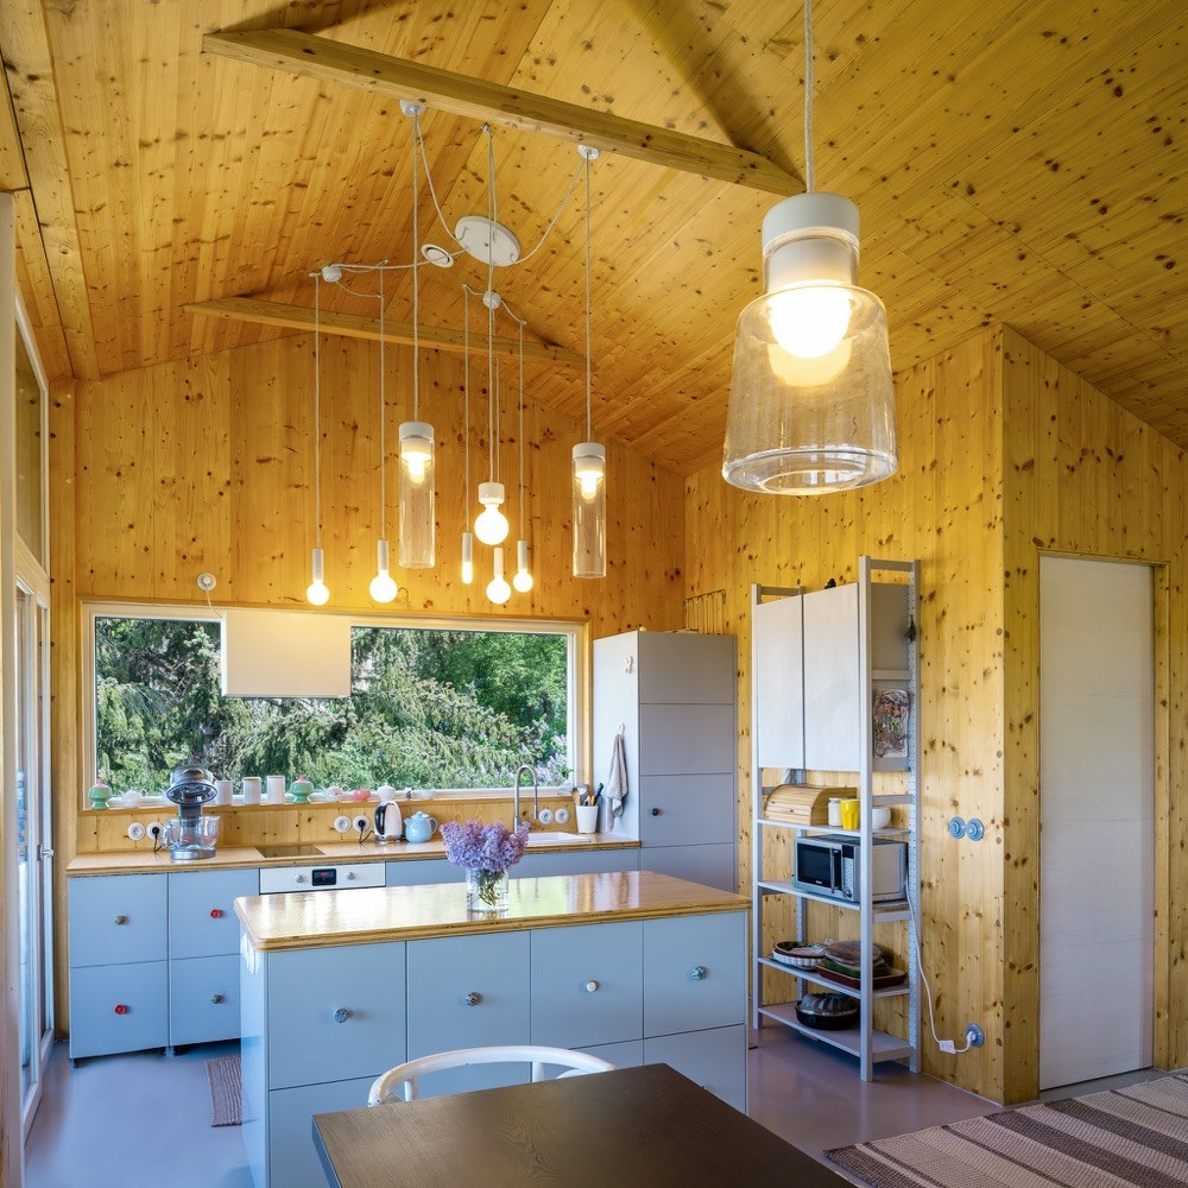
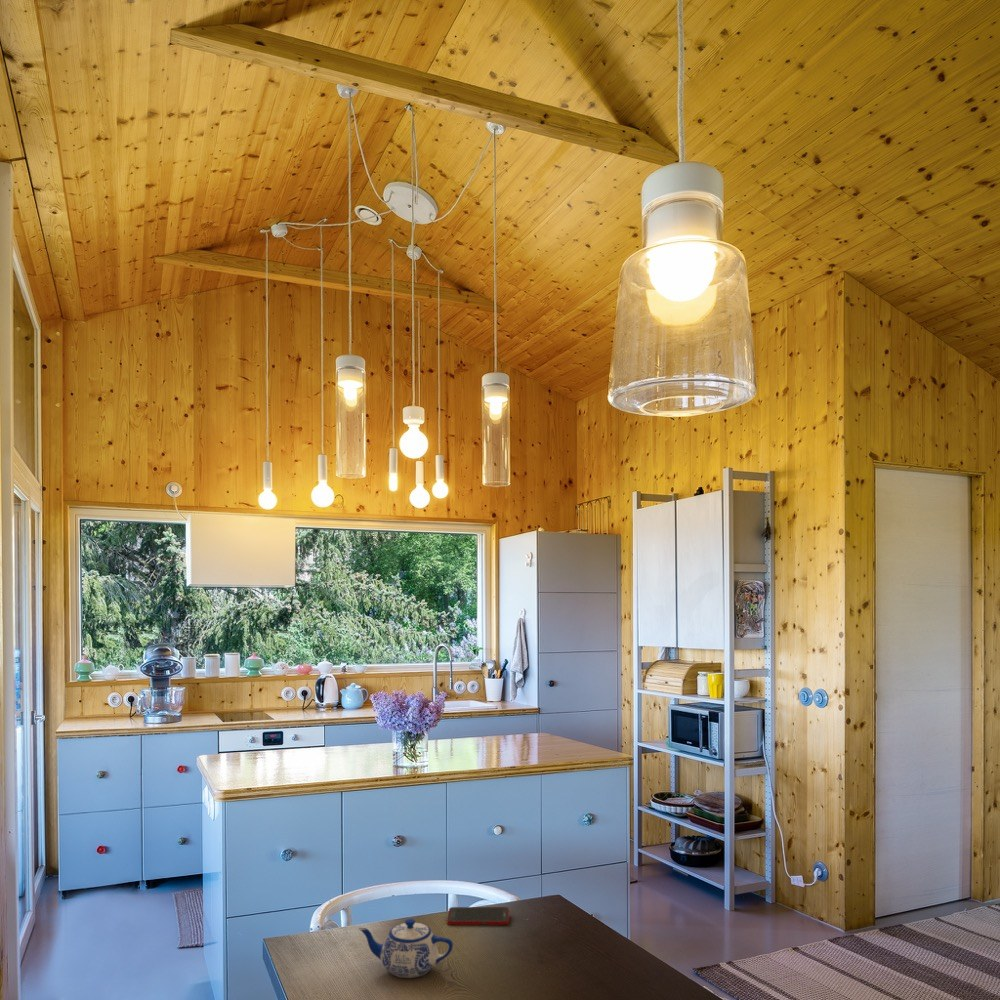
+ cell phone [446,906,510,926]
+ teapot [358,918,454,979]
